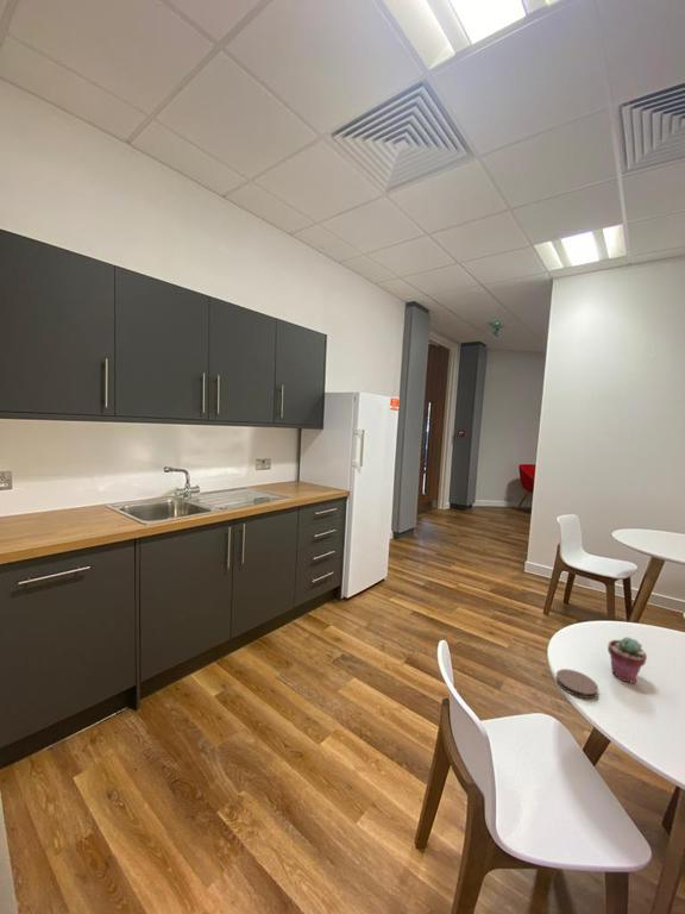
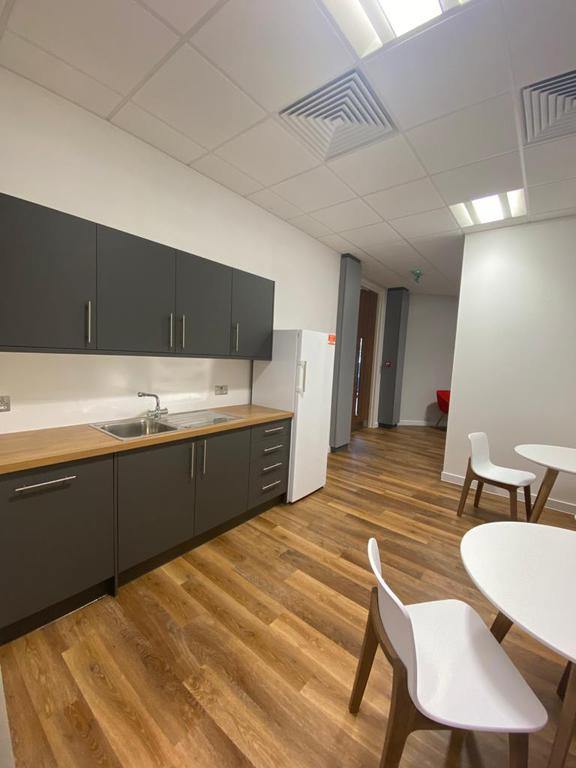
- potted succulent [607,636,648,684]
- coaster [554,668,599,700]
